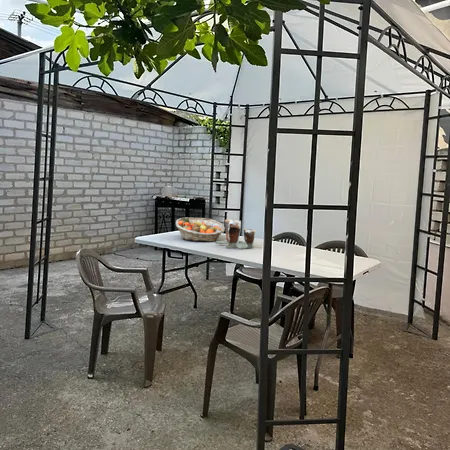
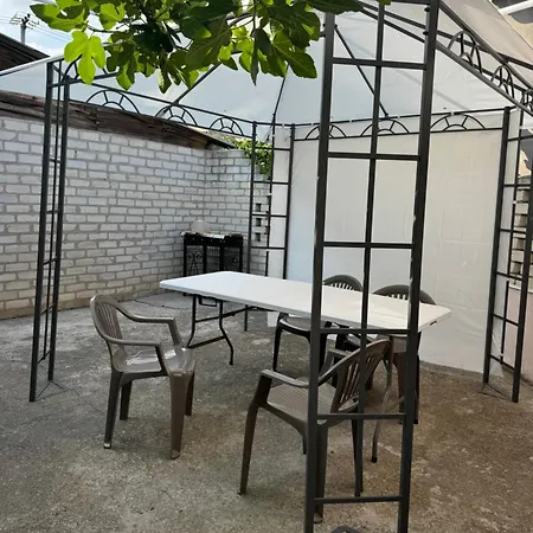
- fruit basket [175,217,226,242]
- clay pot [214,219,256,250]
